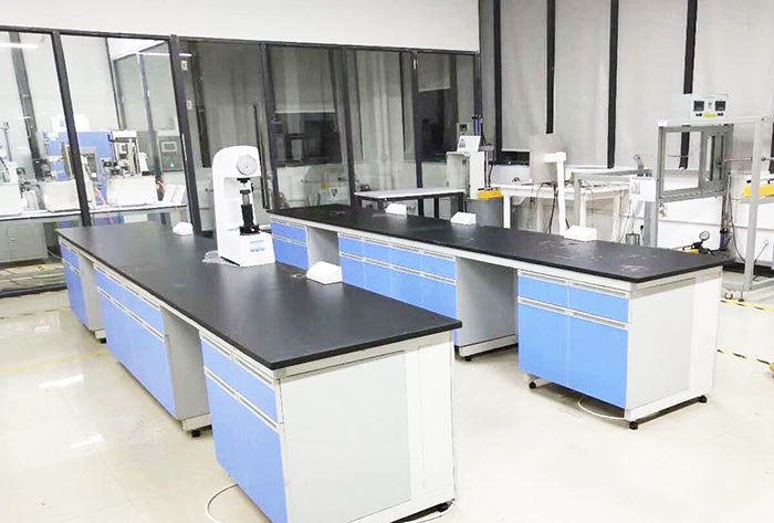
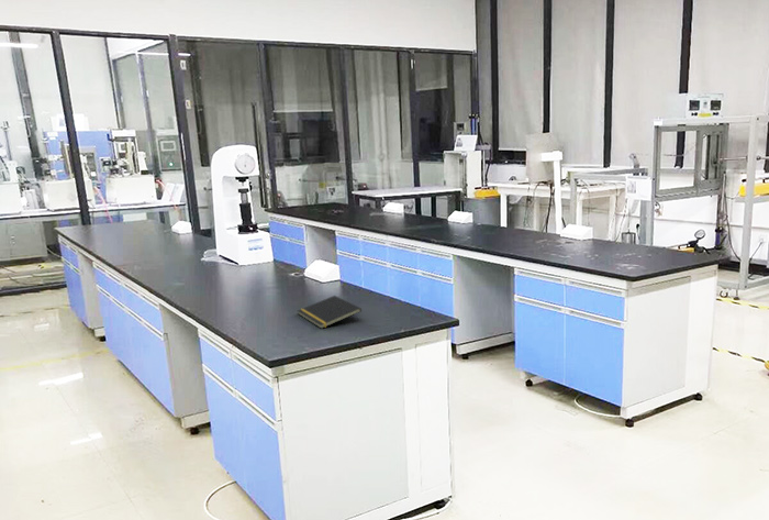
+ notepad [297,295,363,330]
